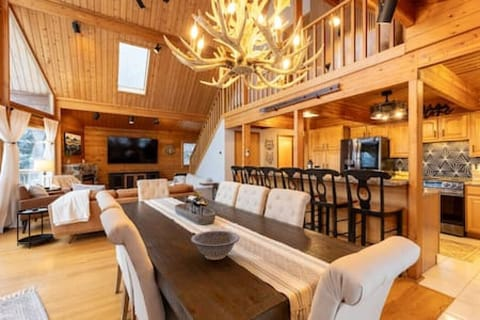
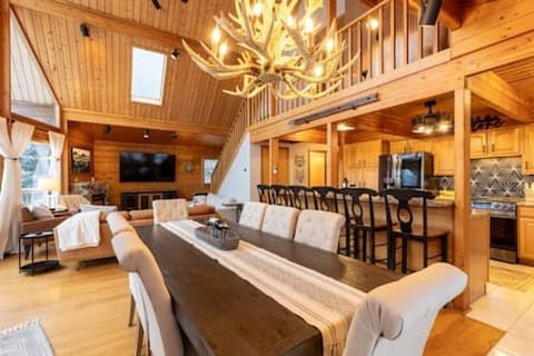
- decorative bowl [190,230,240,261]
